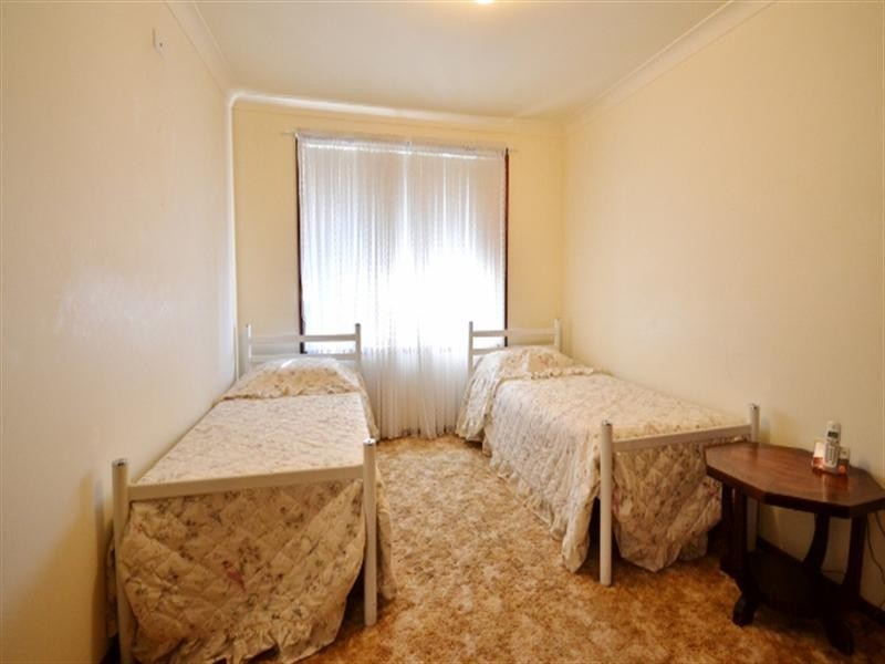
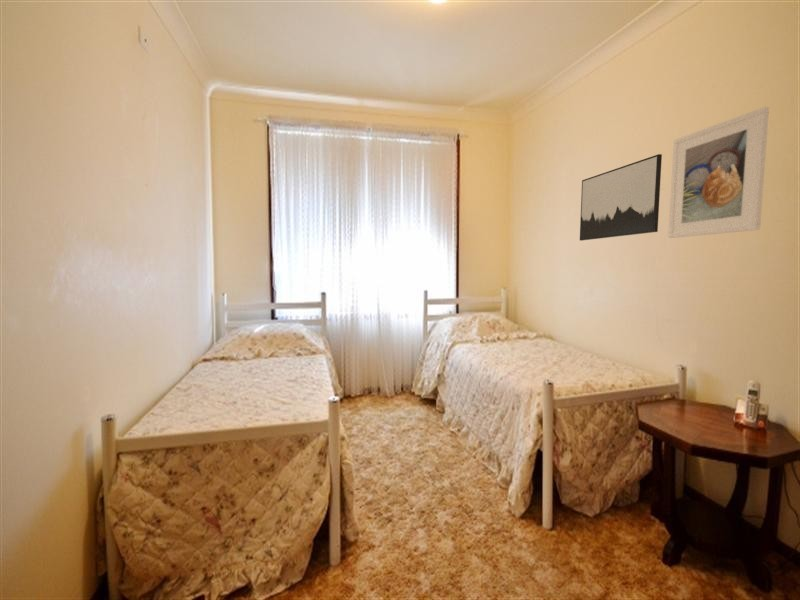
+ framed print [667,106,770,239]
+ wall art [579,153,663,242]
